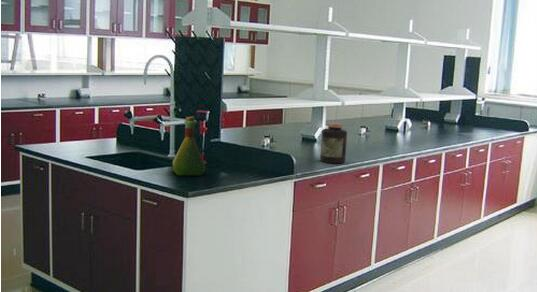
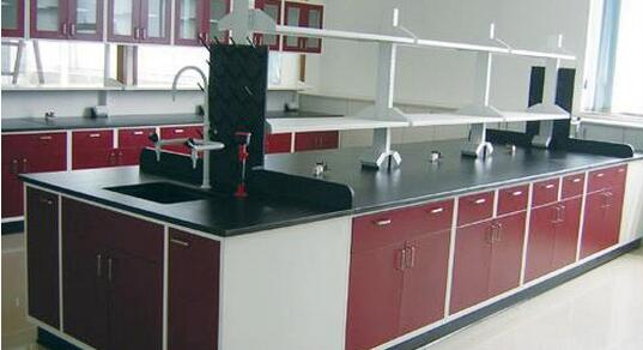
- flask [172,116,207,176]
- jar [319,122,348,164]
